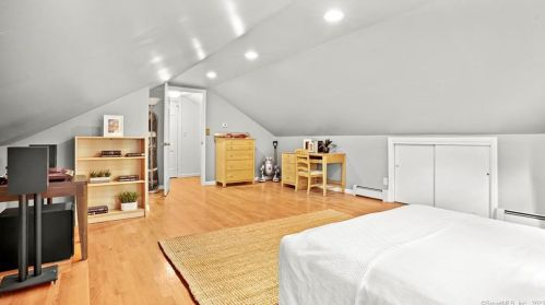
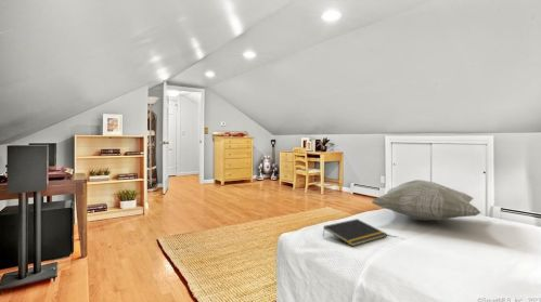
+ notepad [322,218,387,247]
+ decorative pillow [370,179,482,222]
